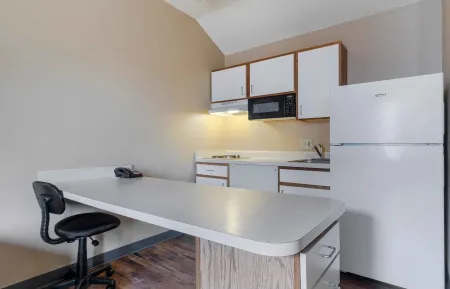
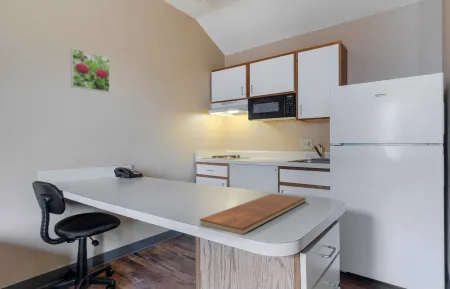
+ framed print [70,47,111,93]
+ chopping board [199,193,307,236]
